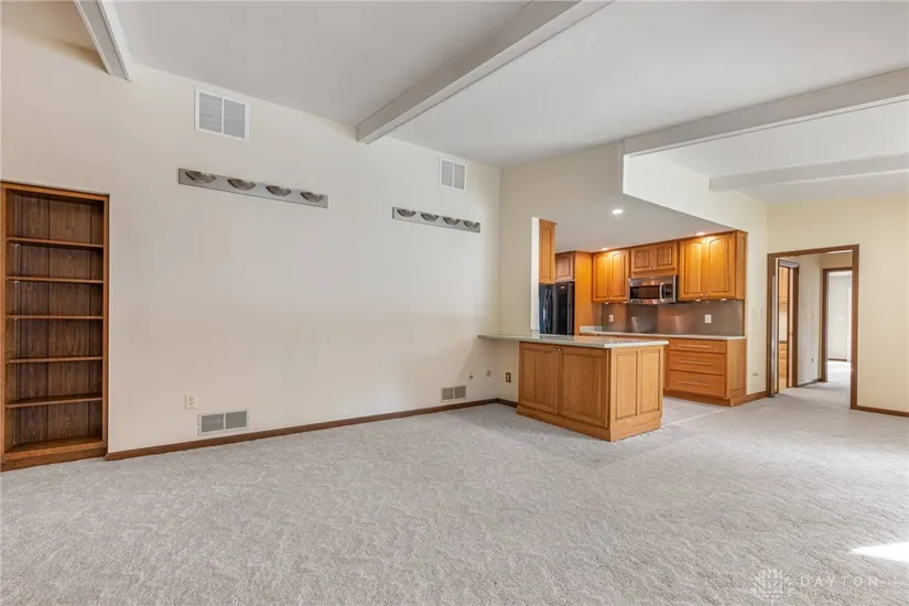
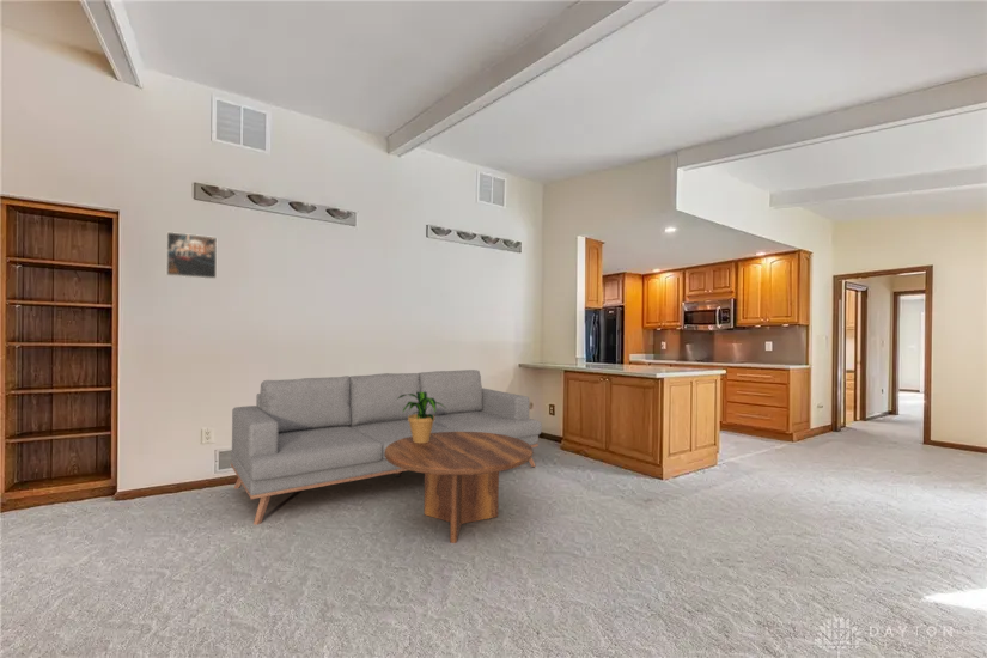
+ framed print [165,231,218,280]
+ potted plant [397,391,449,443]
+ coffee table [384,432,535,544]
+ sofa [230,368,543,526]
